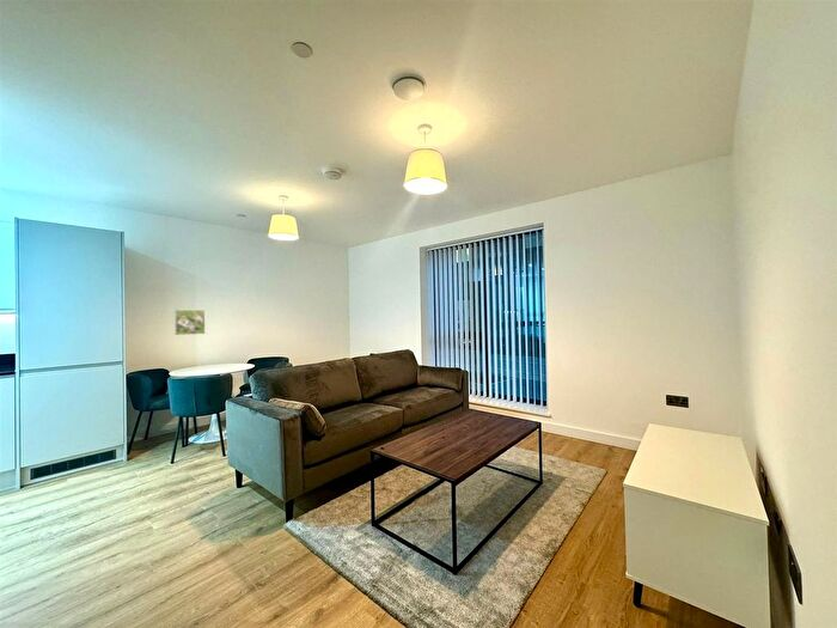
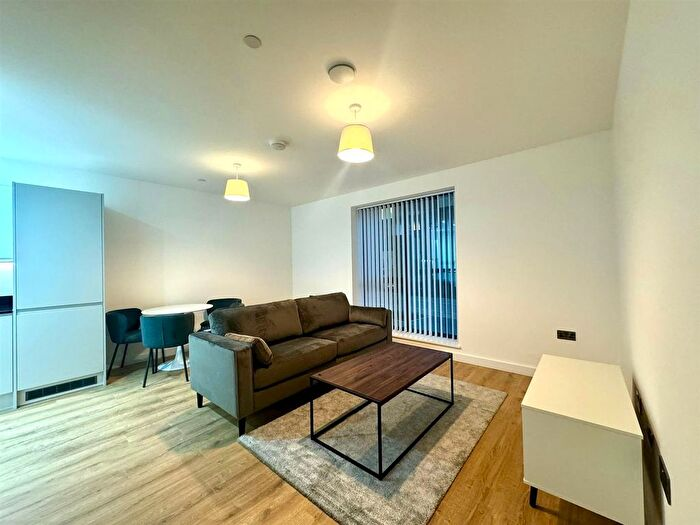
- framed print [173,309,207,336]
